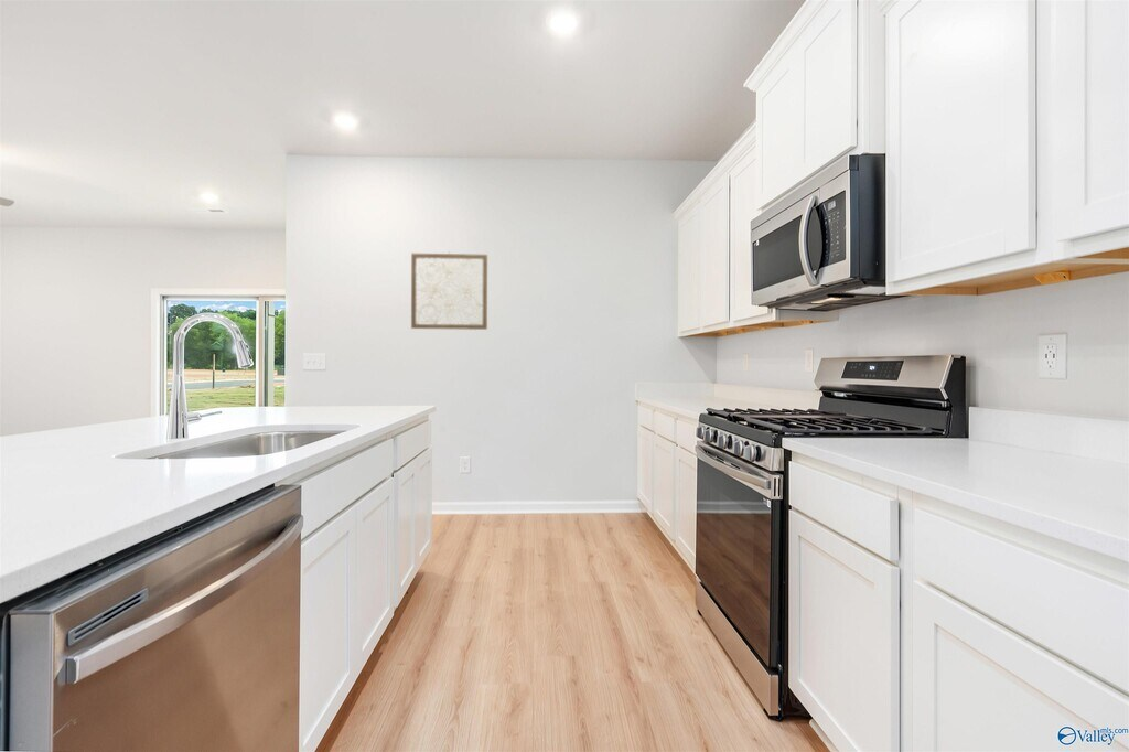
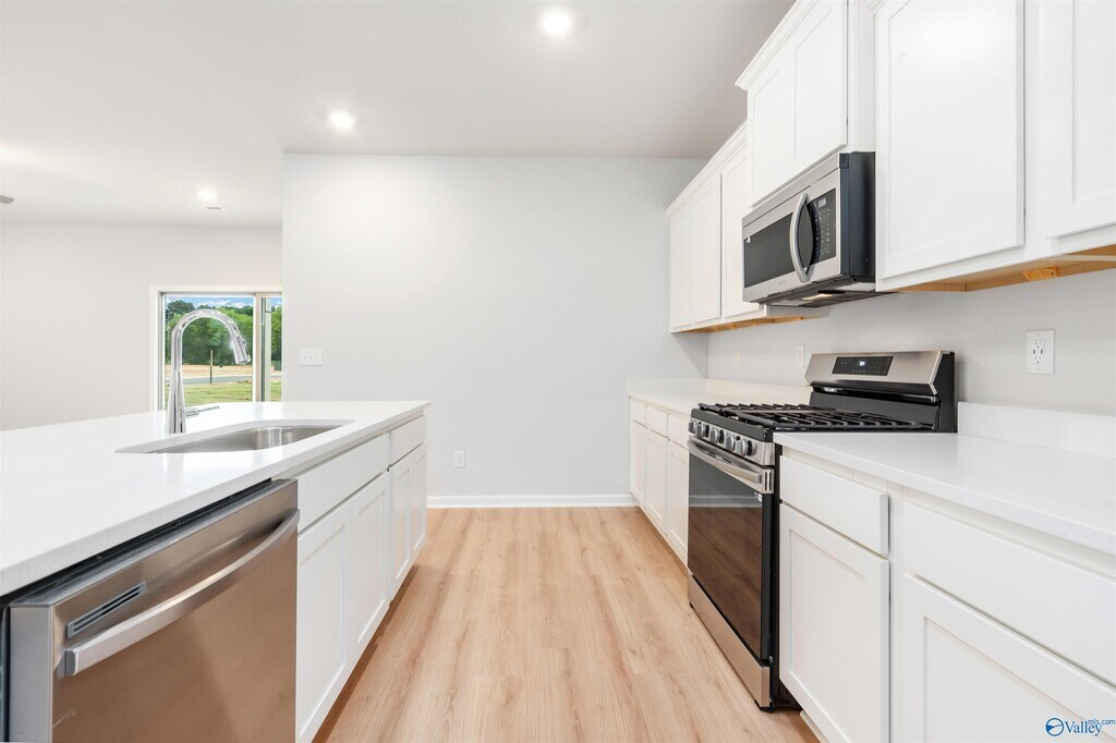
- wall art [410,253,488,331]
